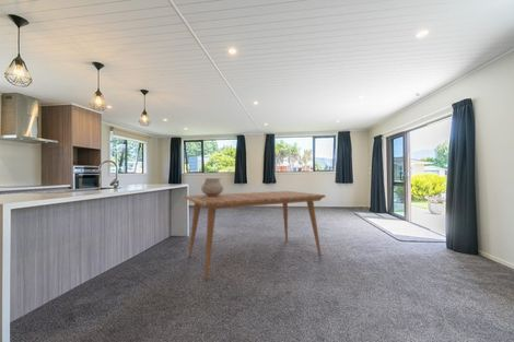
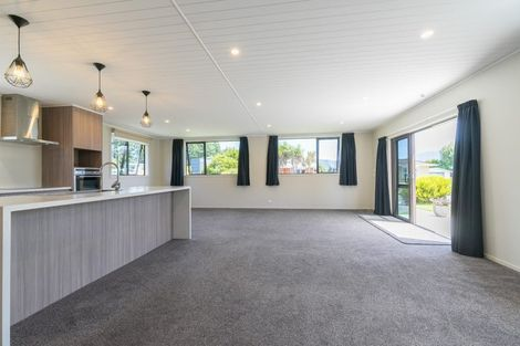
- dining table [183,190,326,281]
- ceramic pot [200,177,224,197]
